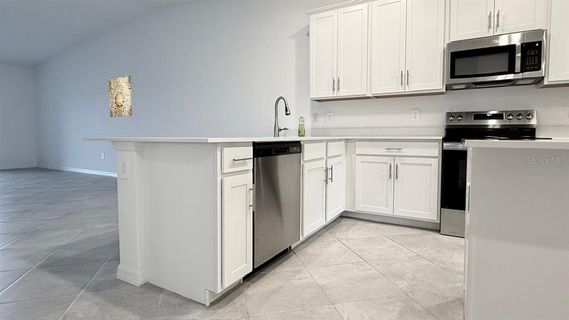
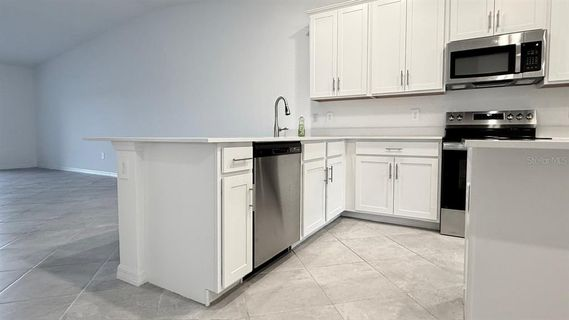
- wall art [108,75,133,118]
